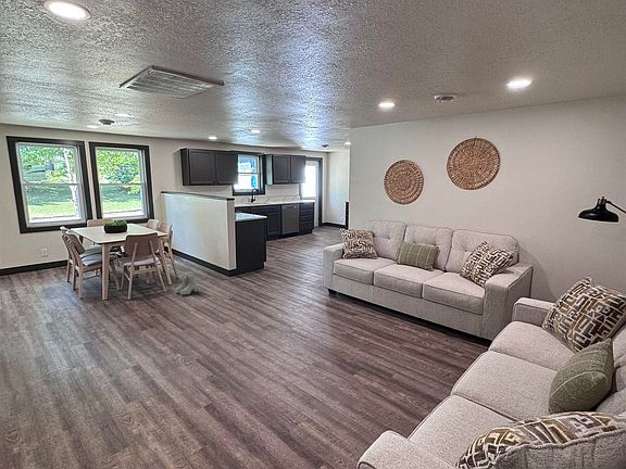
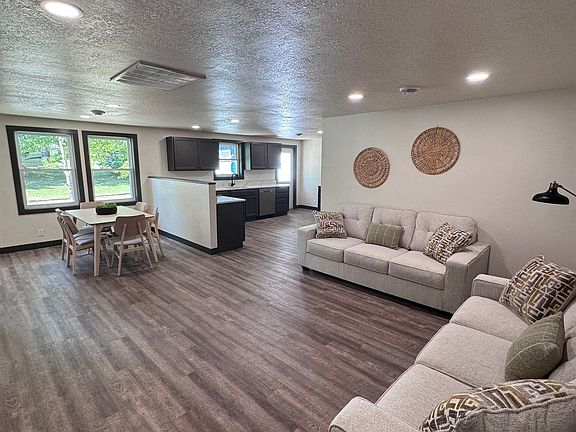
- boots [174,275,198,296]
